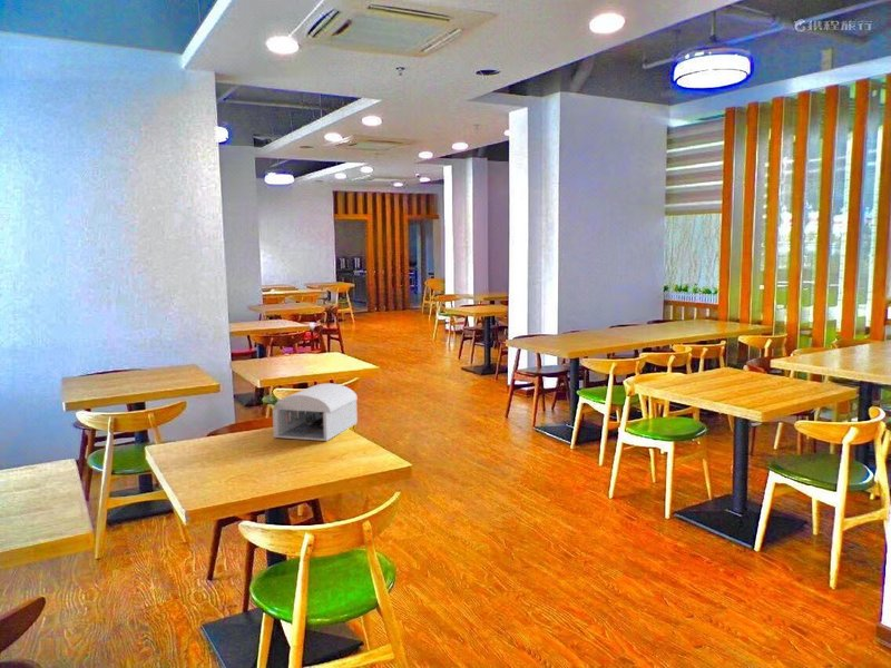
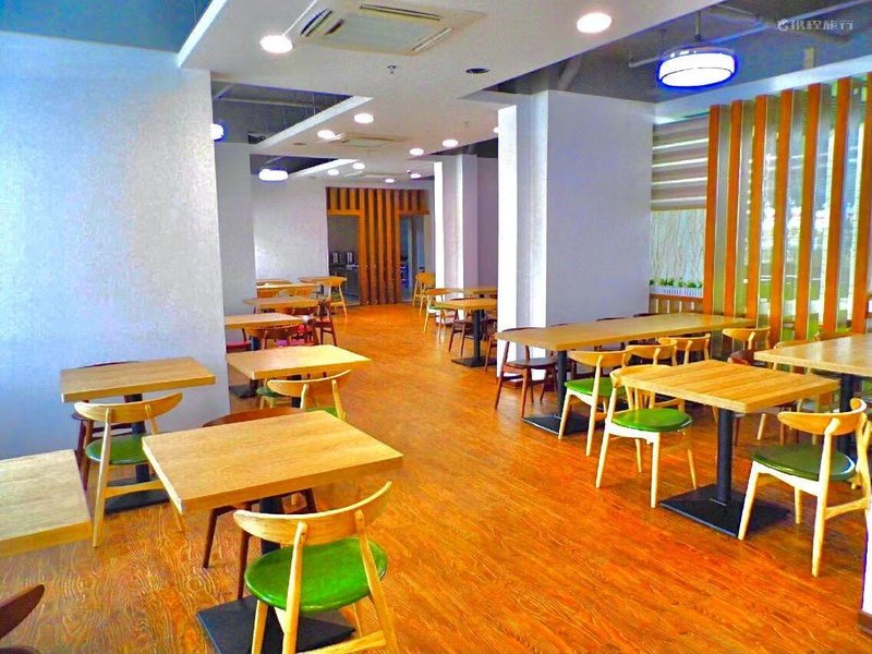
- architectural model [272,382,359,442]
